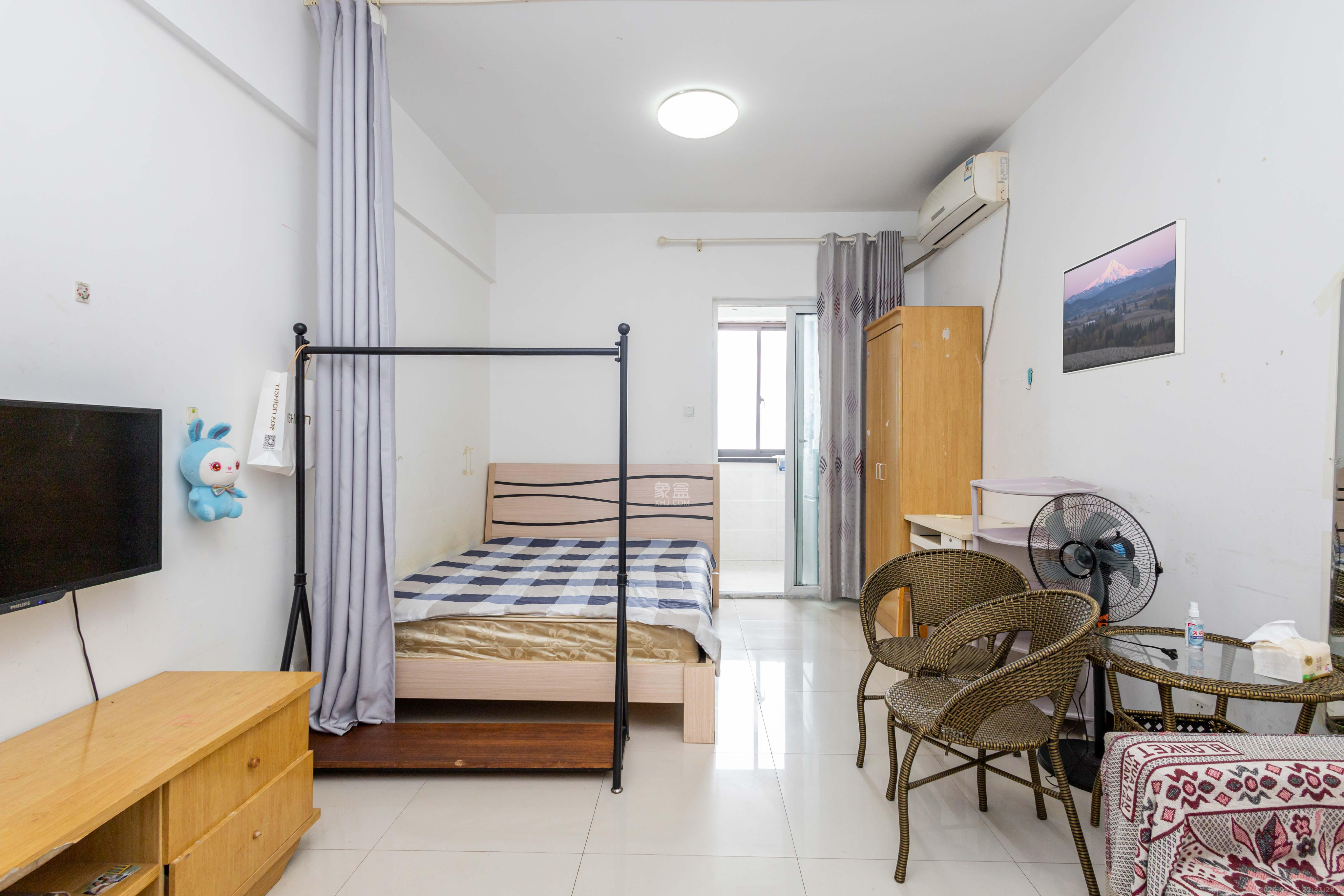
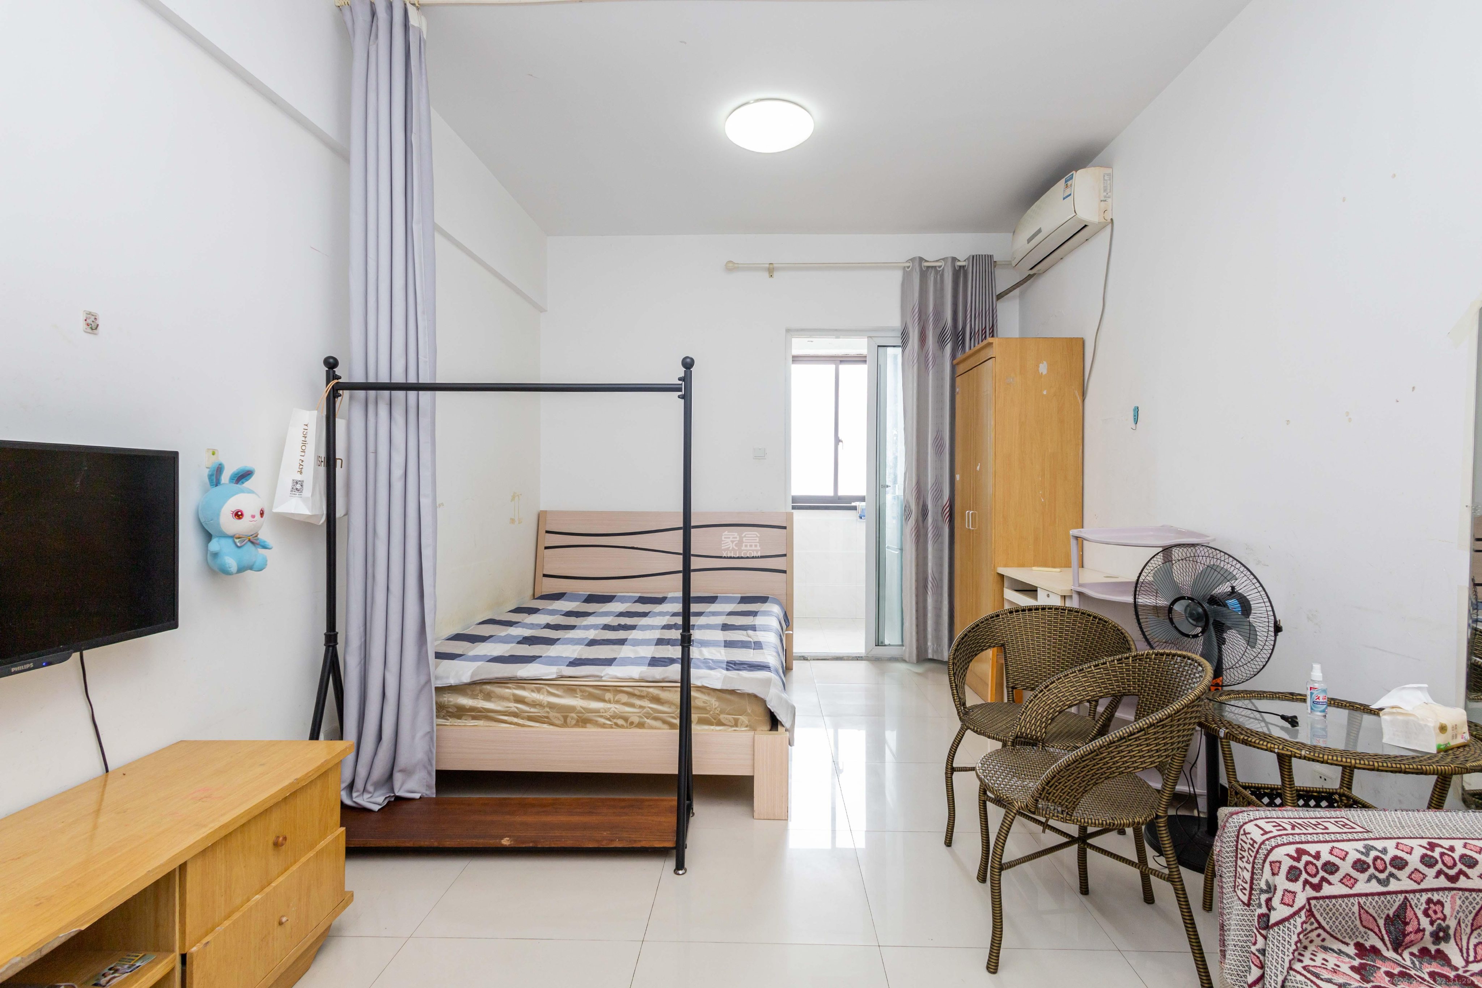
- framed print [1061,218,1187,375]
